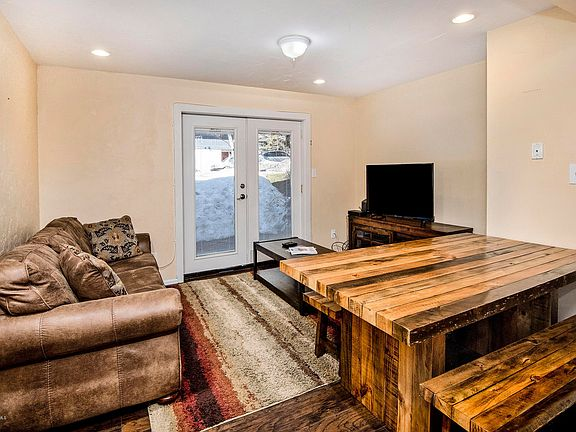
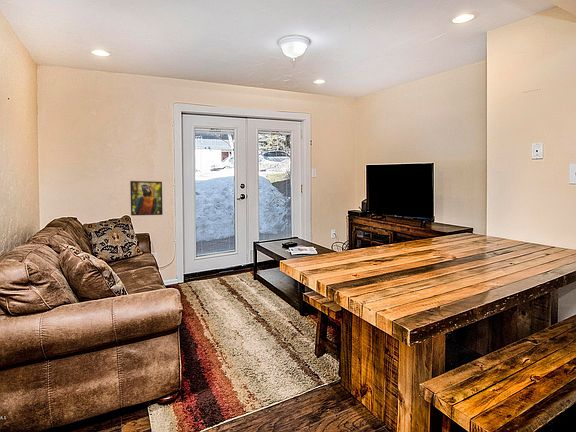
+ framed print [129,180,164,217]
